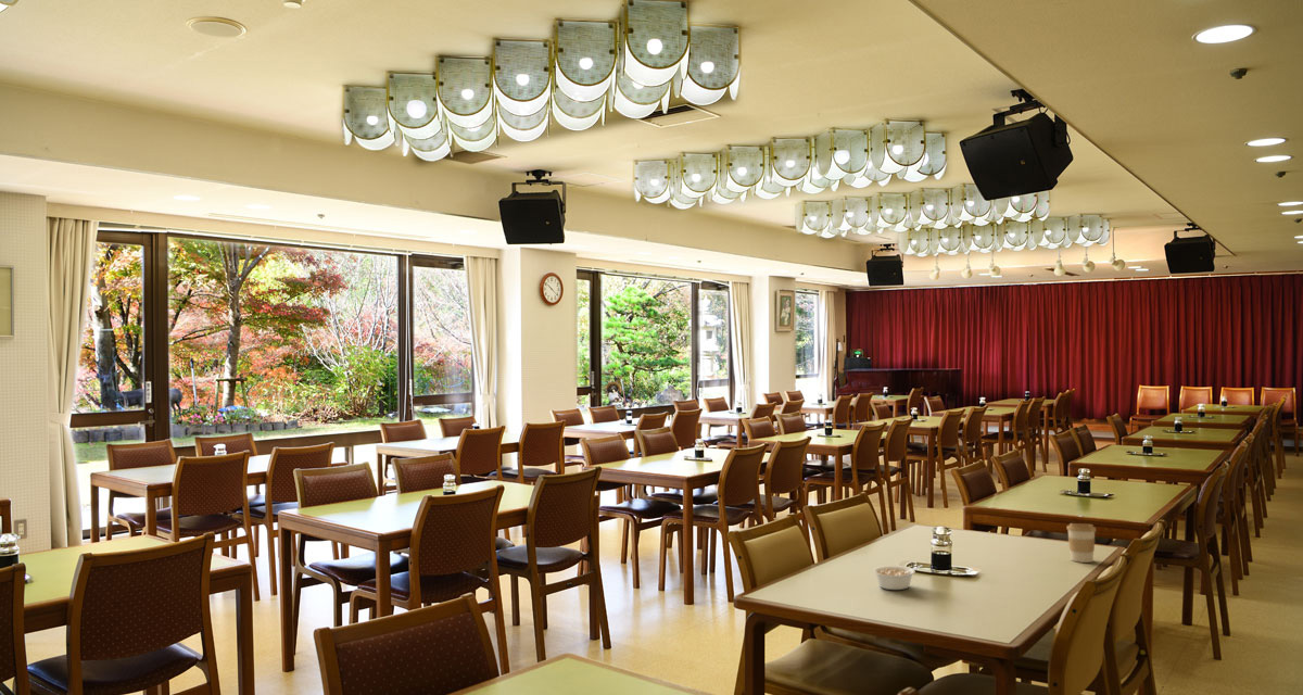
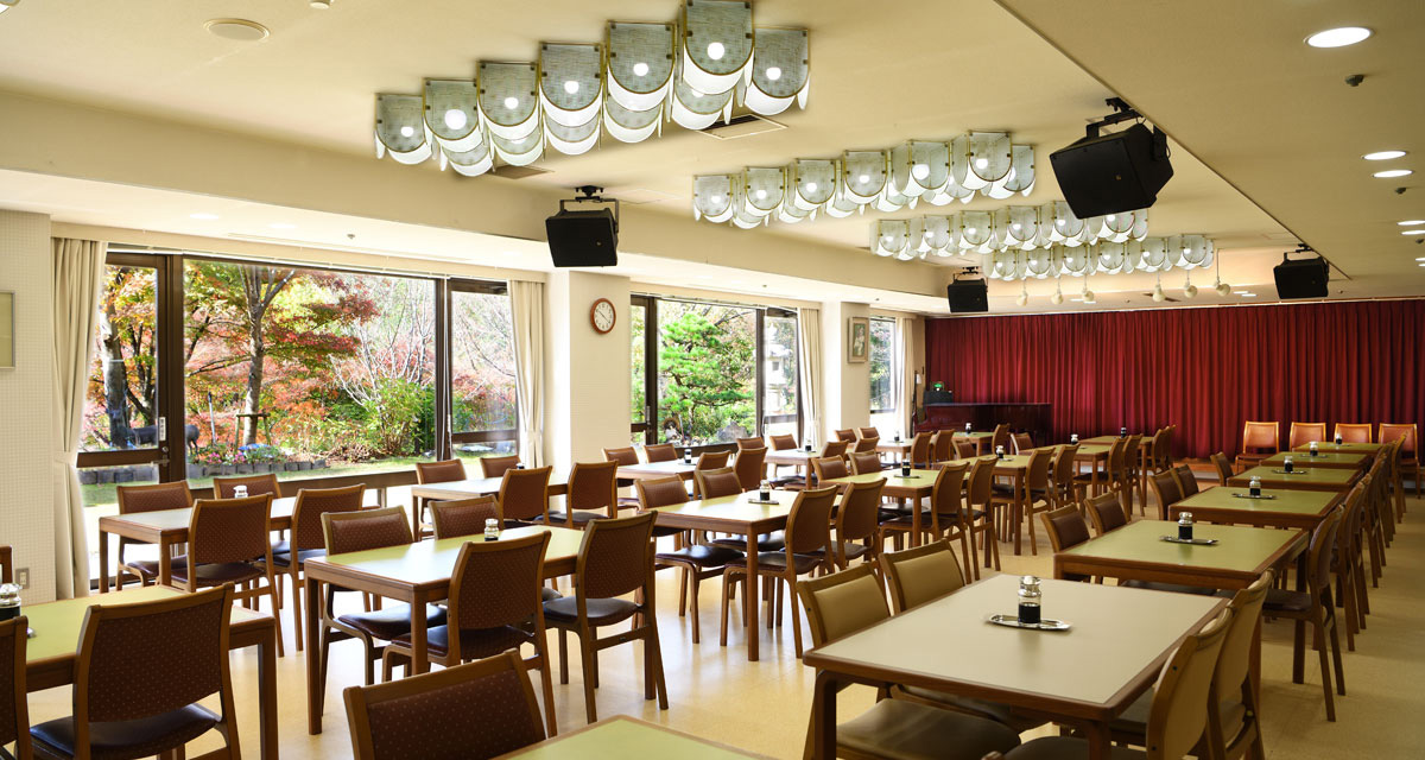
- coffee cup [1065,522,1097,564]
- legume [872,565,923,591]
